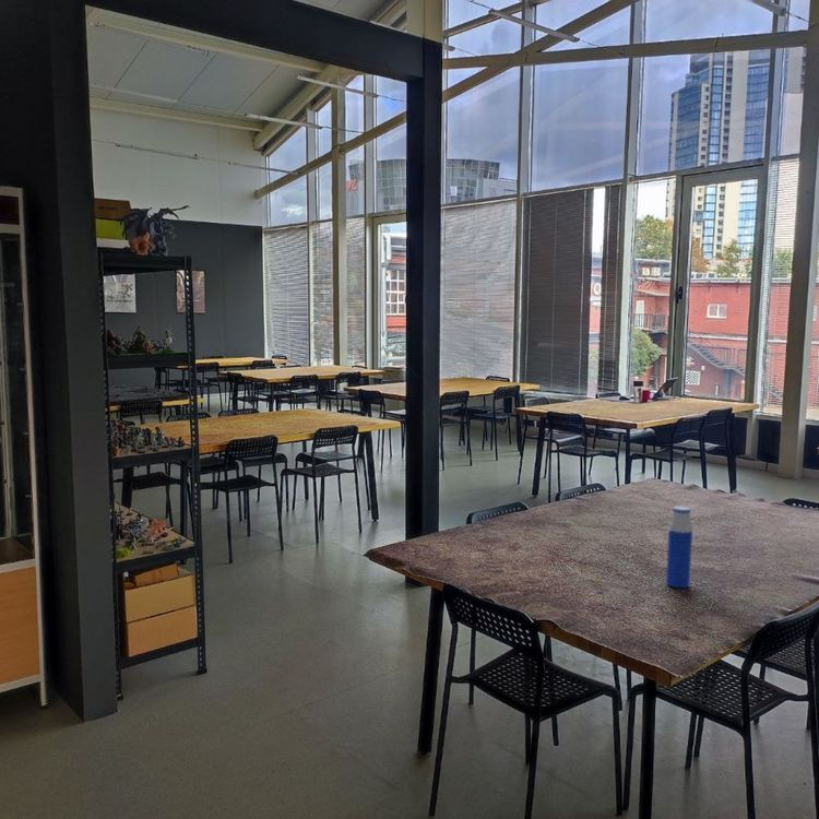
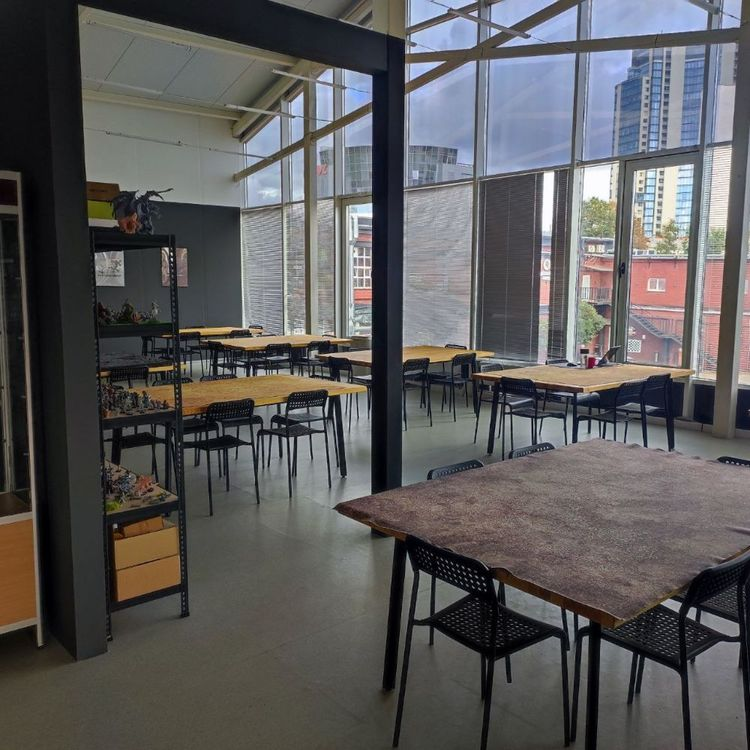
- water bottle [665,506,693,590]
